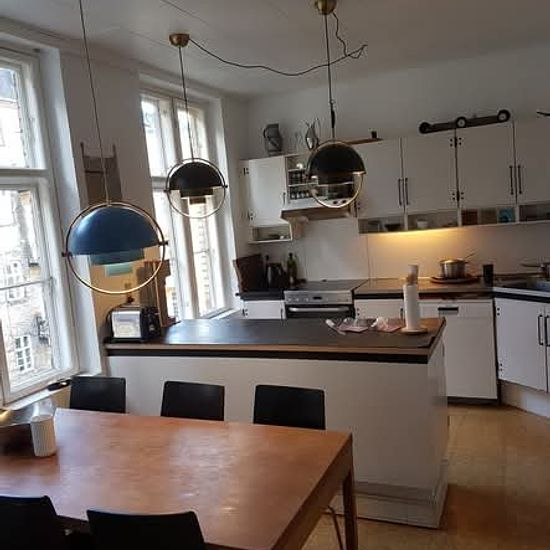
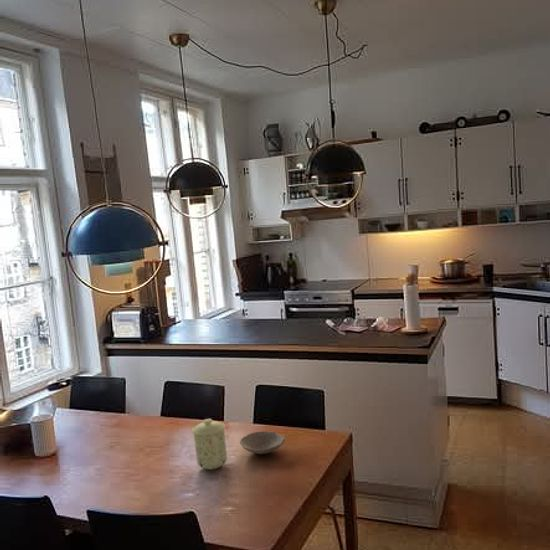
+ bowl [239,430,286,455]
+ mug [191,418,228,471]
